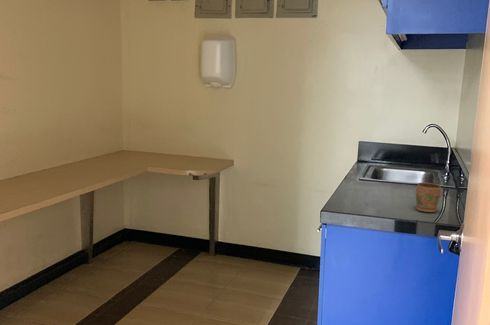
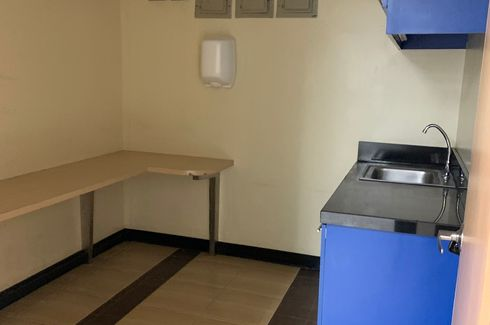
- mug [415,181,442,213]
